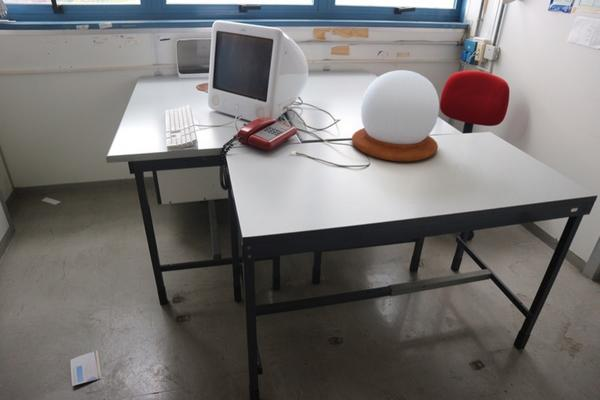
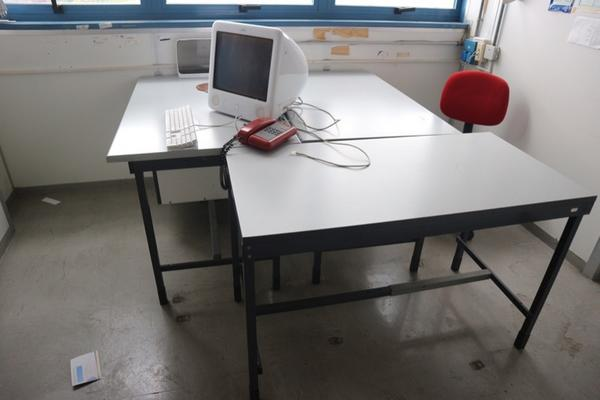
- snow globe [351,69,440,162]
